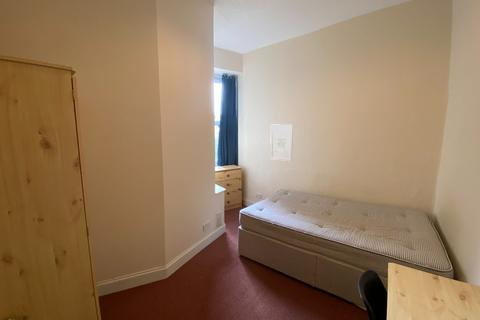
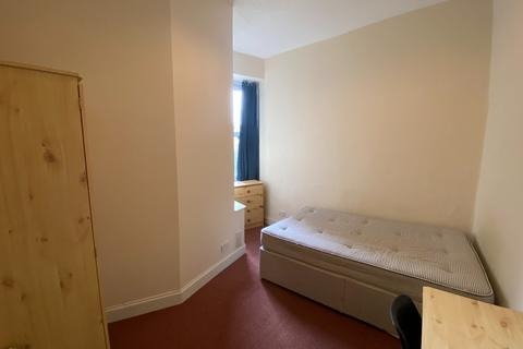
- wall art [269,123,294,162]
